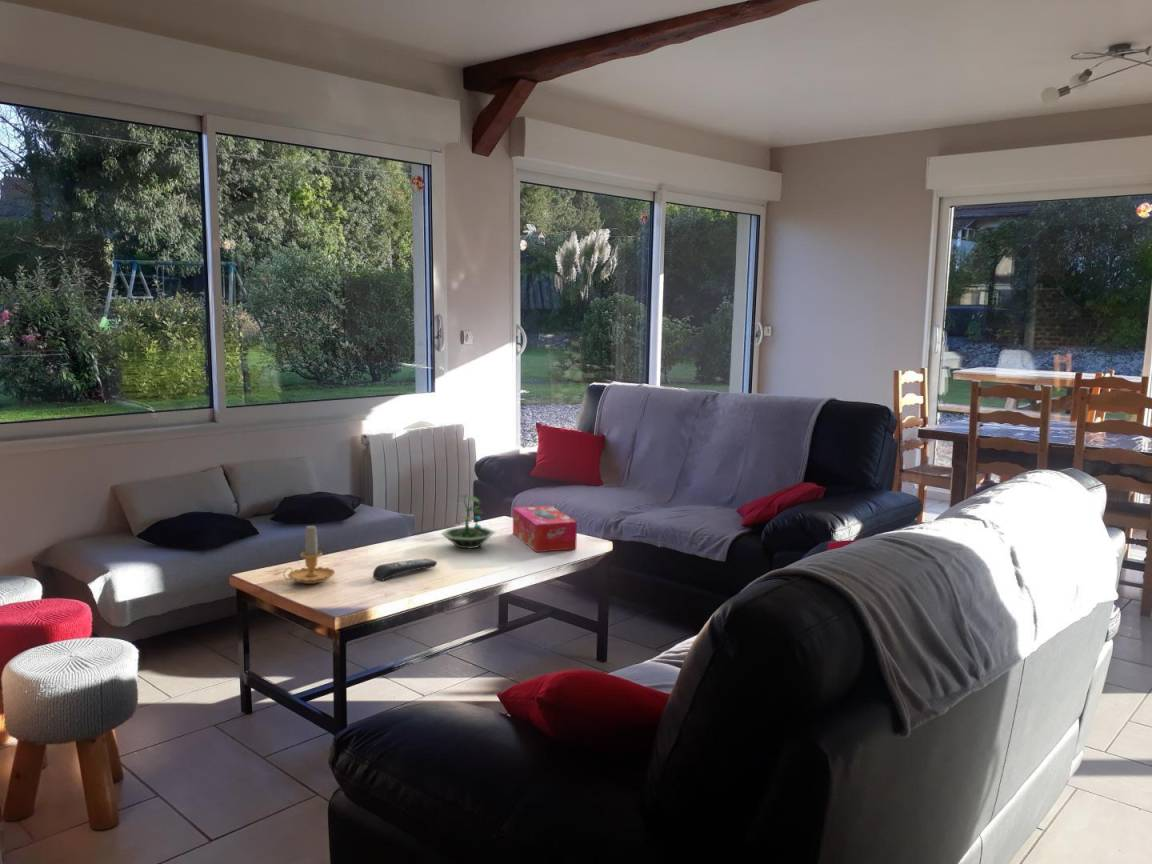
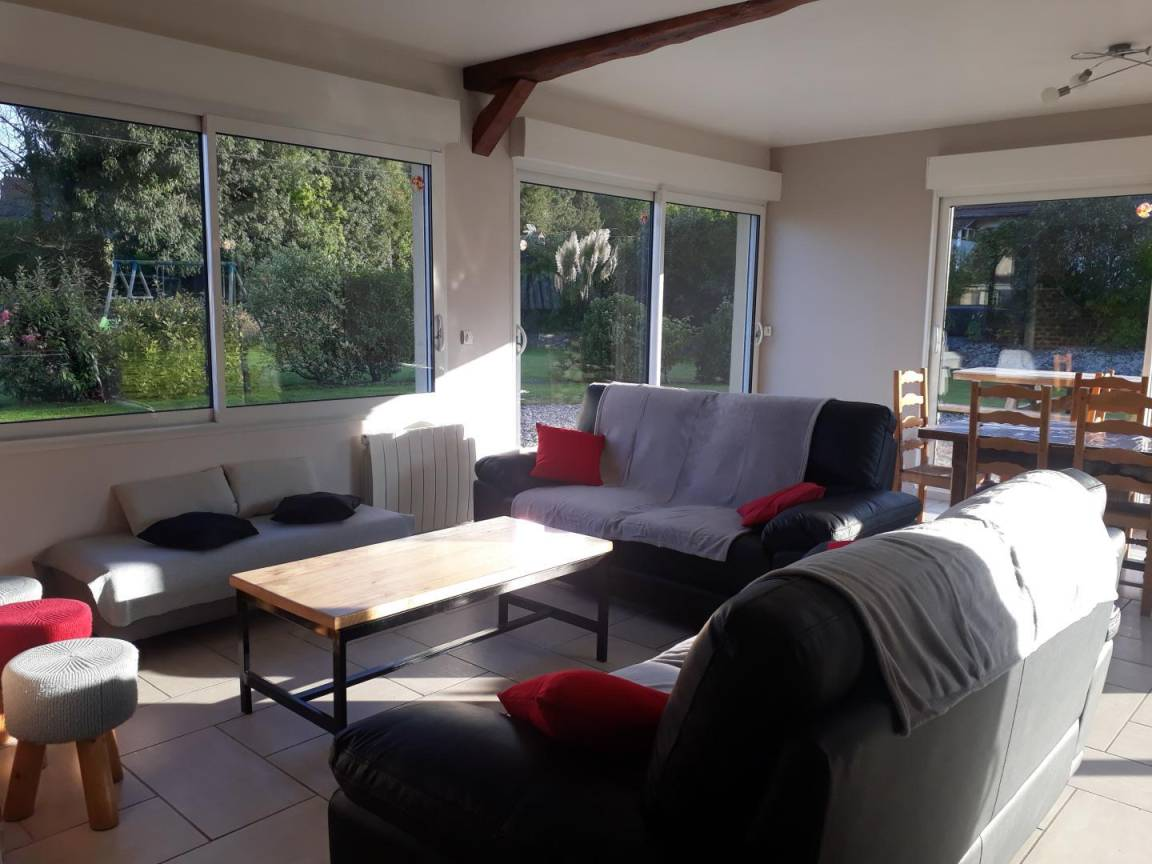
- tissue box [512,504,578,553]
- remote control [372,558,438,581]
- terrarium [440,493,496,550]
- candle [283,522,336,585]
